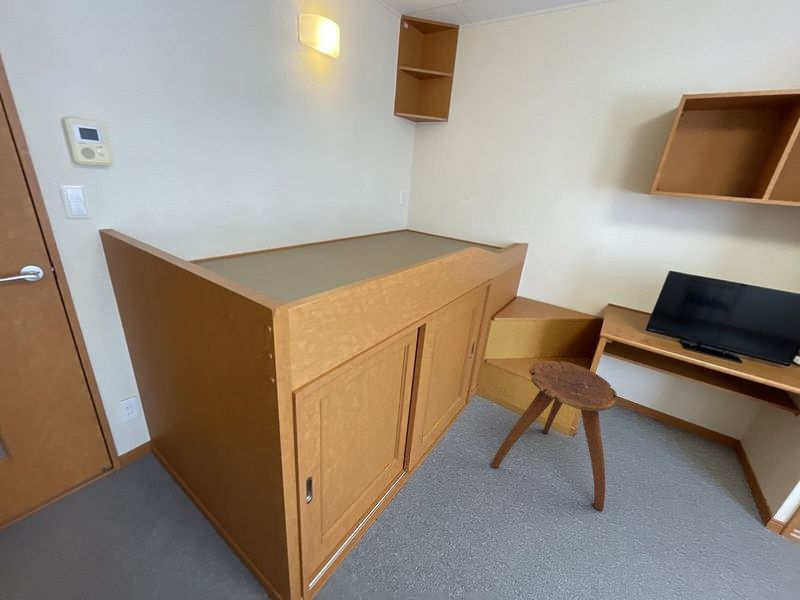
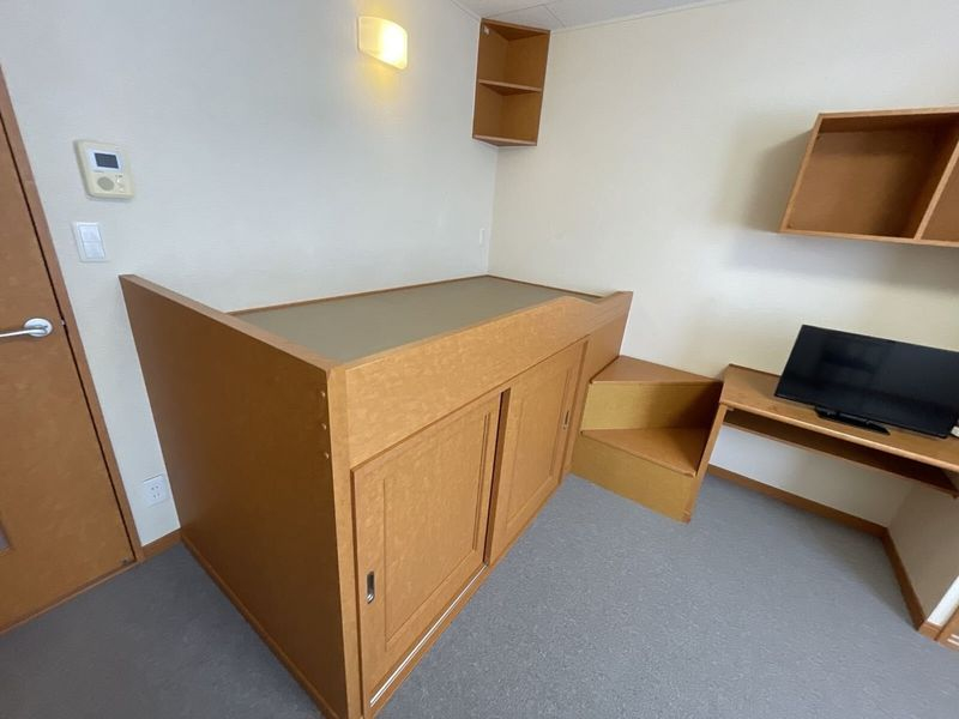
- stool [490,359,618,512]
